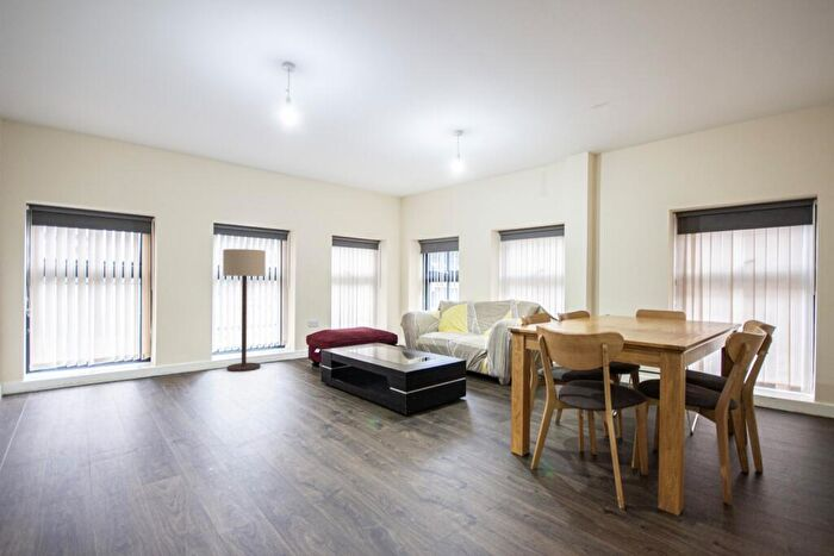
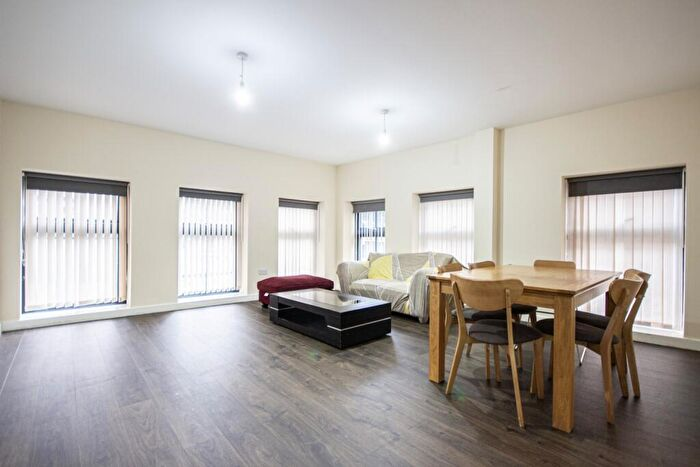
- floor lamp [222,248,267,373]
